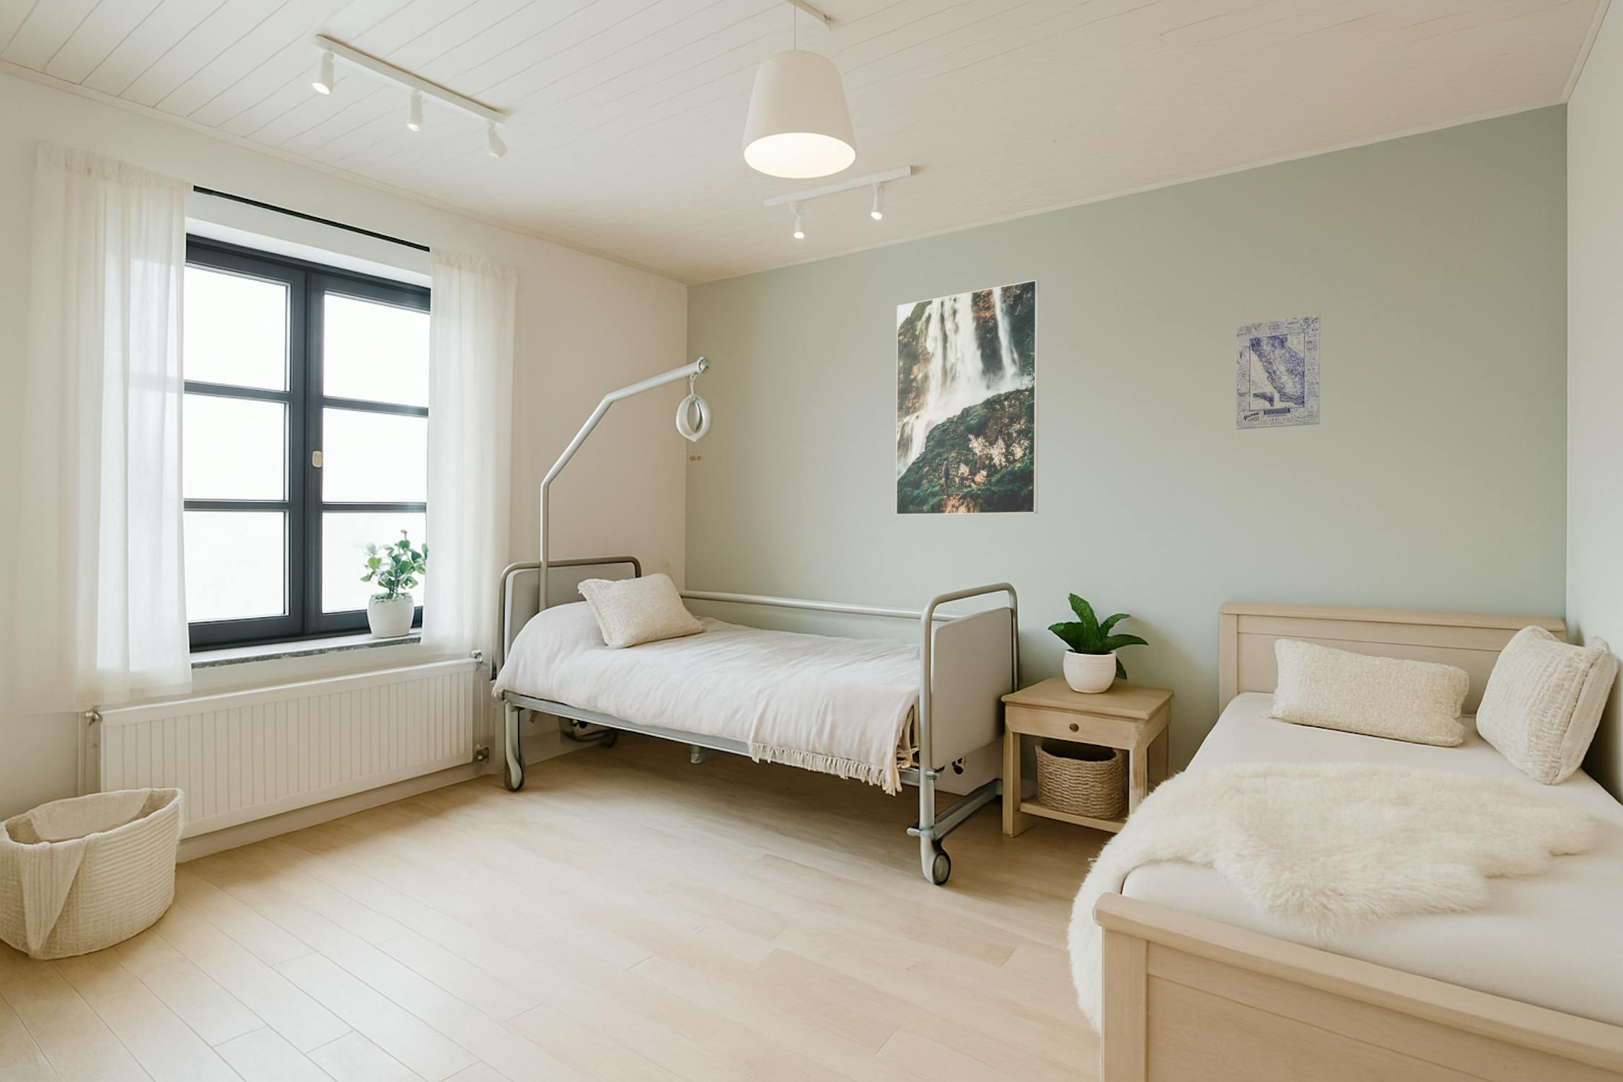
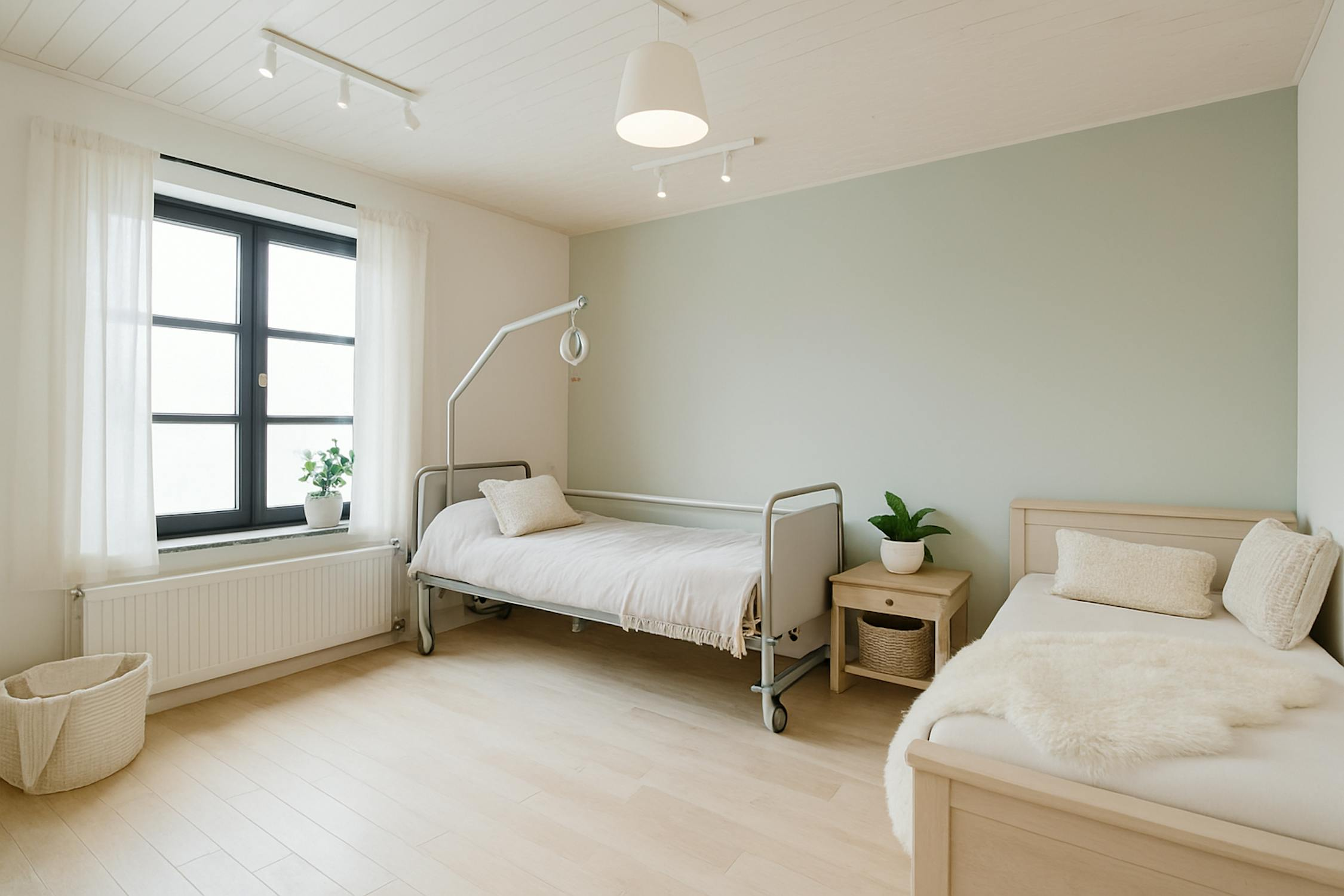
- wall art [1235,313,1321,430]
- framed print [895,279,1040,516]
